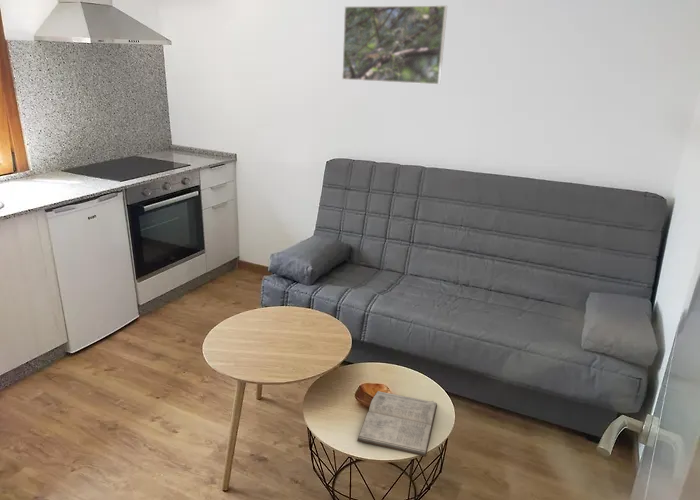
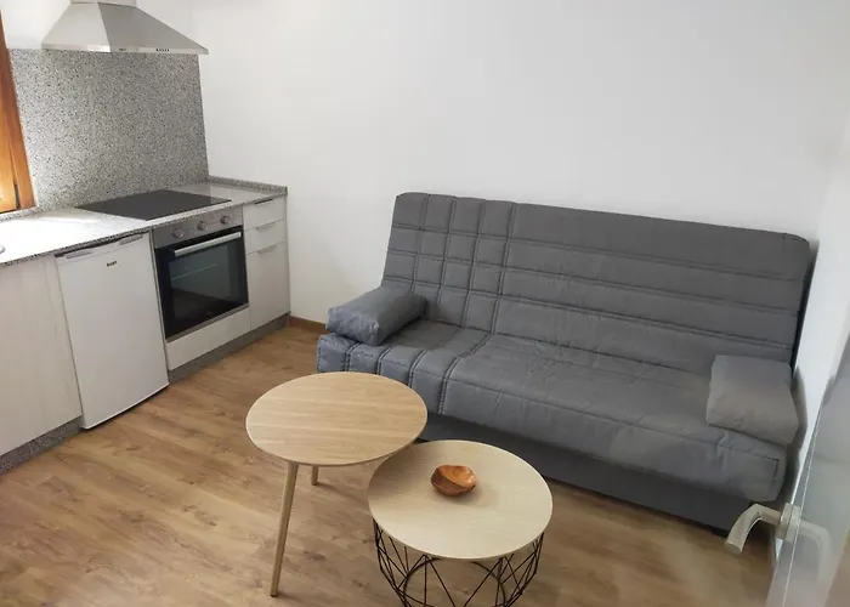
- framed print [341,4,448,86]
- diary [356,390,438,458]
